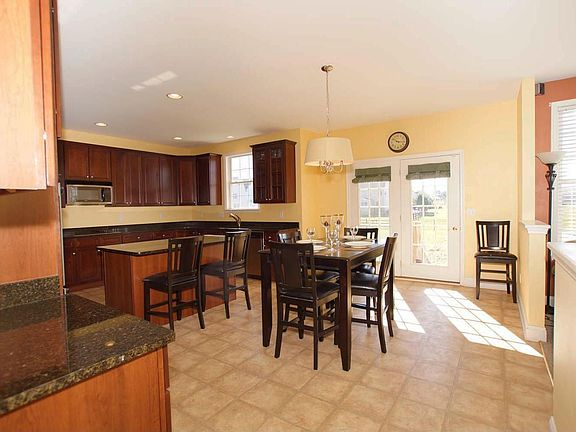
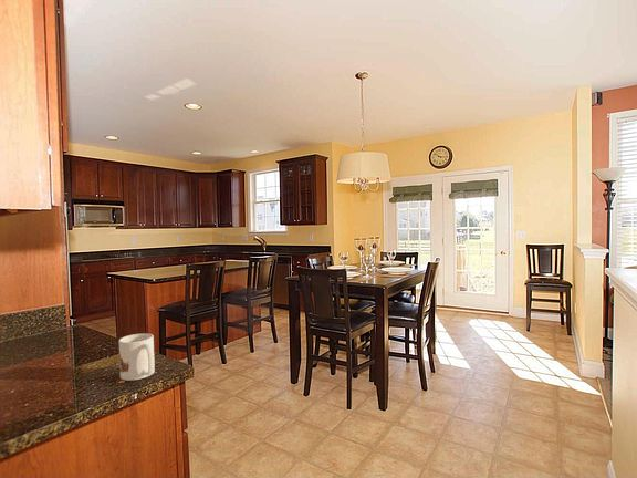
+ mug [118,333,156,382]
